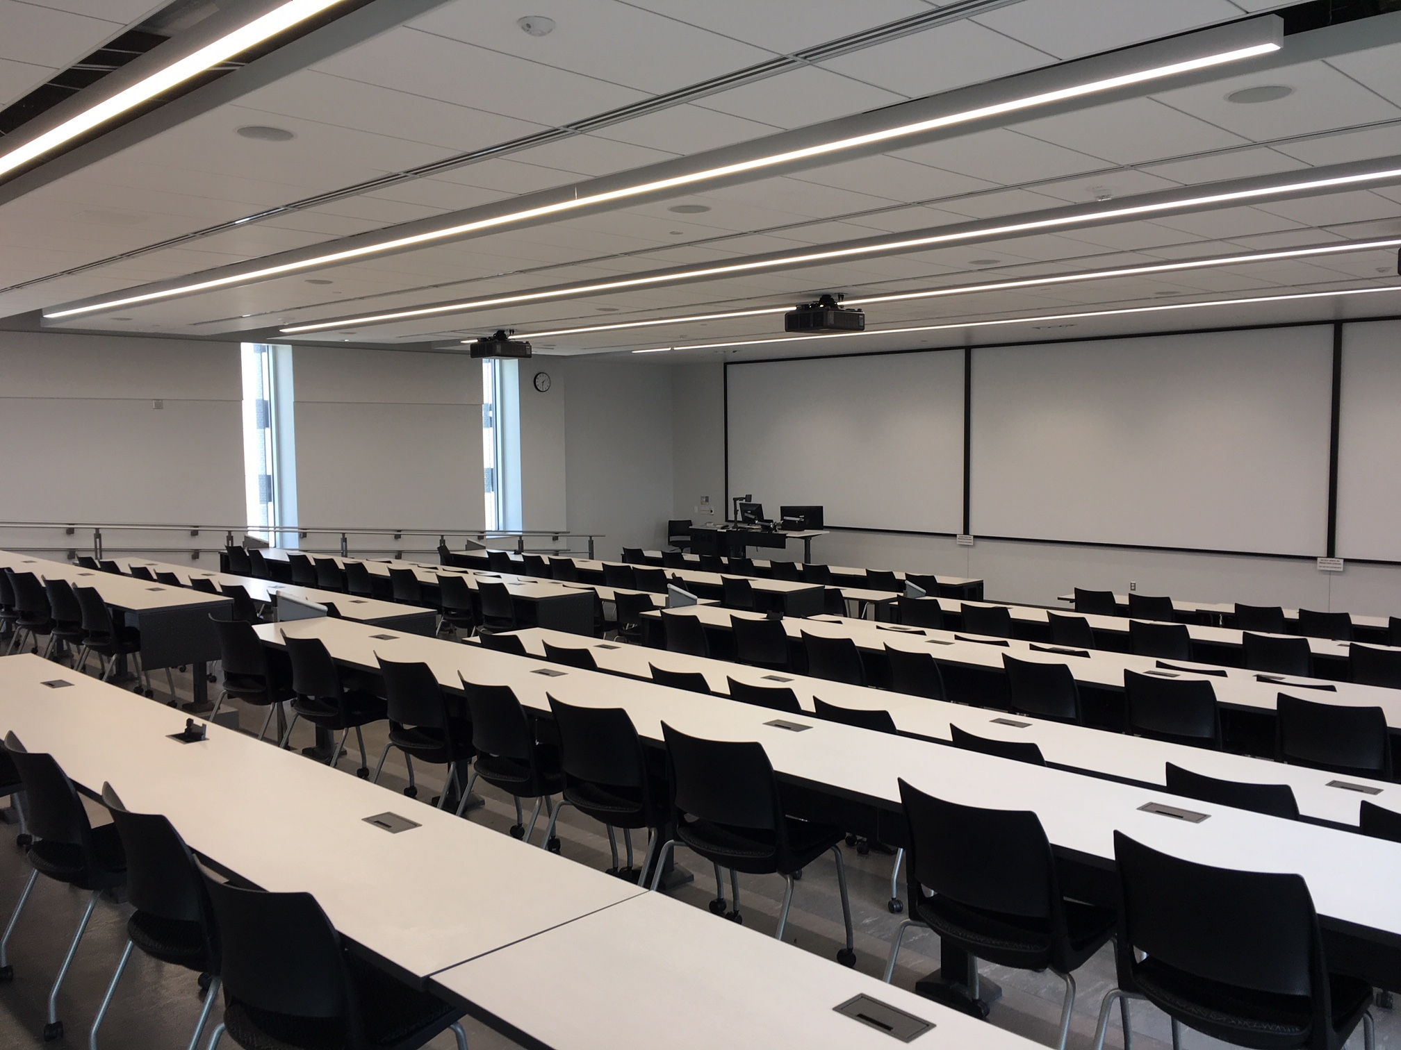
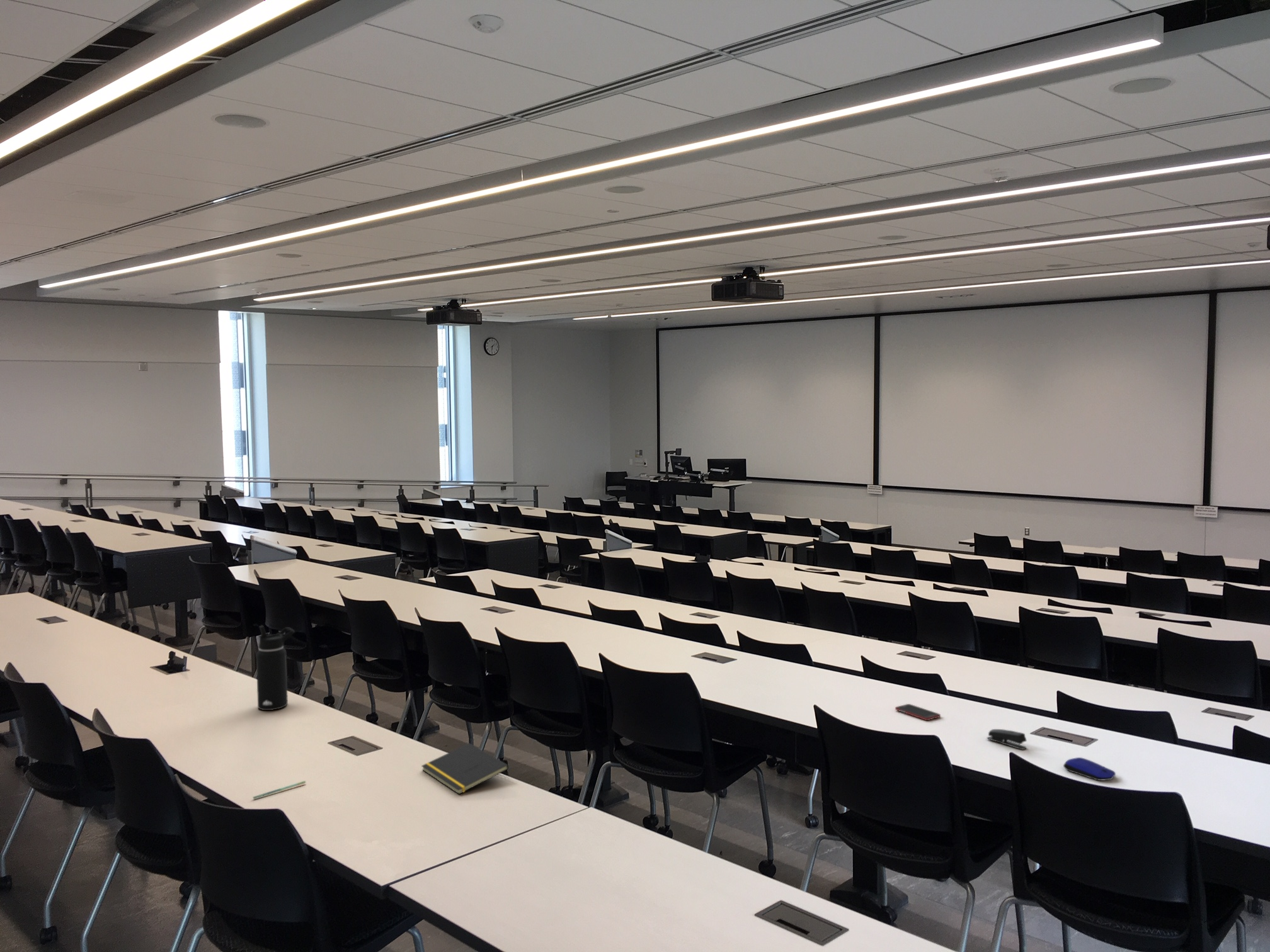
+ water bottle [256,625,295,711]
+ pen [253,780,306,800]
+ cell phone [895,703,941,721]
+ stapler [986,728,1027,750]
+ computer mouse [1063,757,1116,781]
+ notepad [421,742,509,795]
